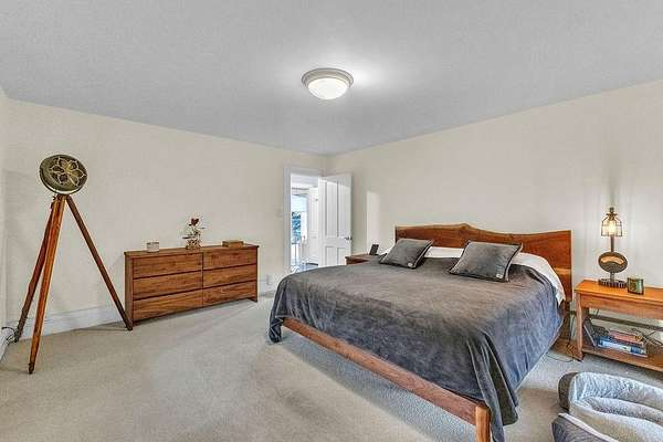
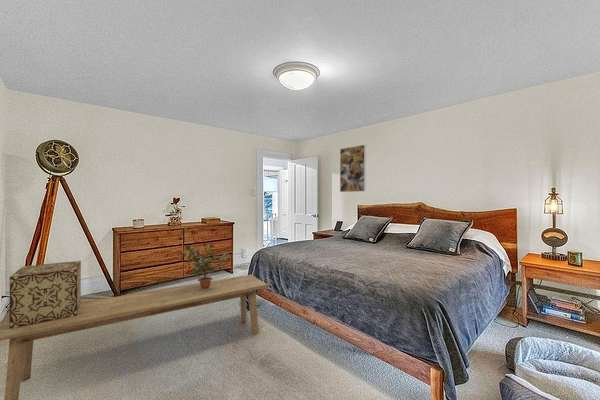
+ decorative box [9,260,82,329]
+ potted plant [180,242,231,289]
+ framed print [339,144,367,193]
+ bench [0,274,269,400]
